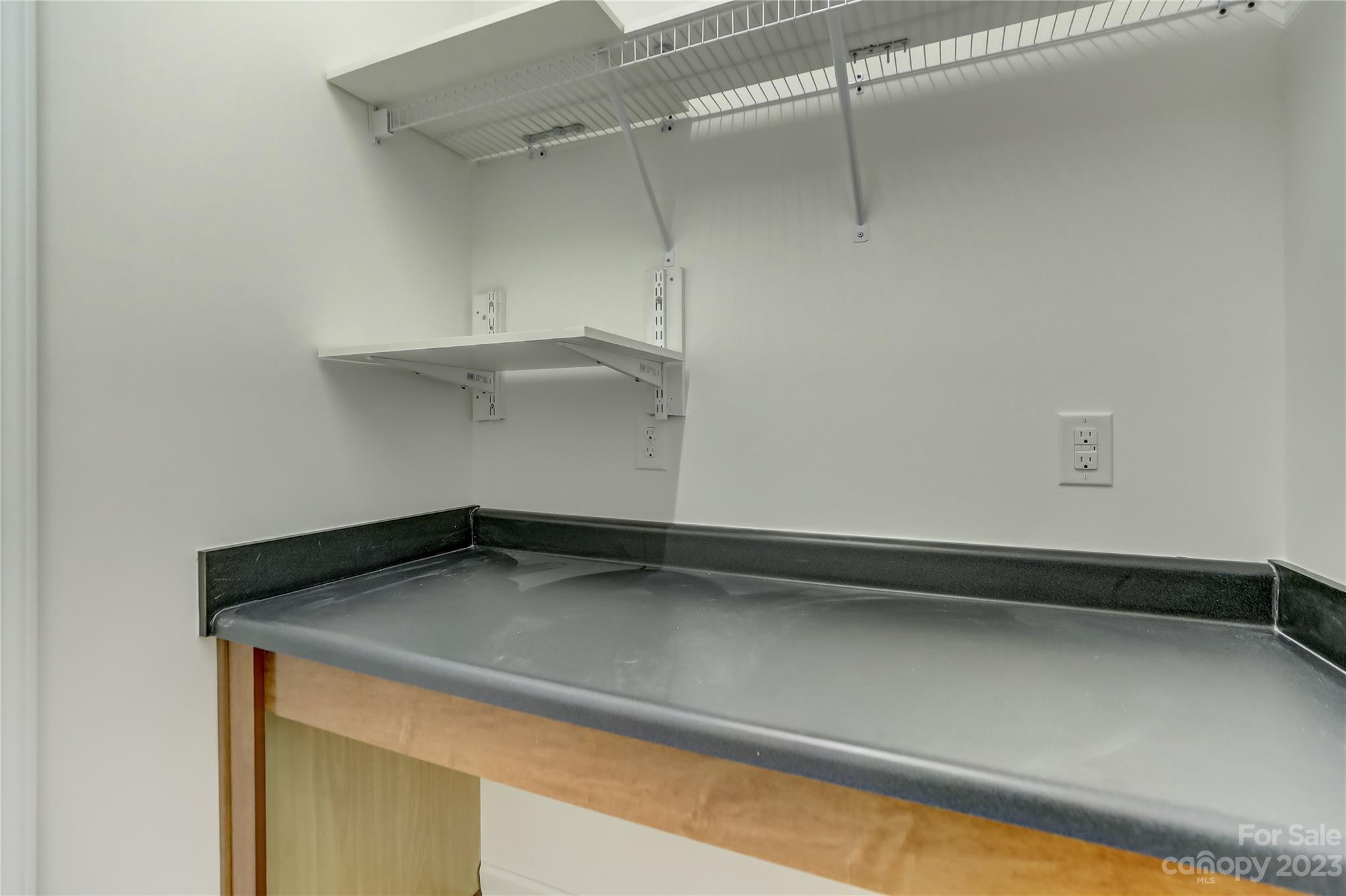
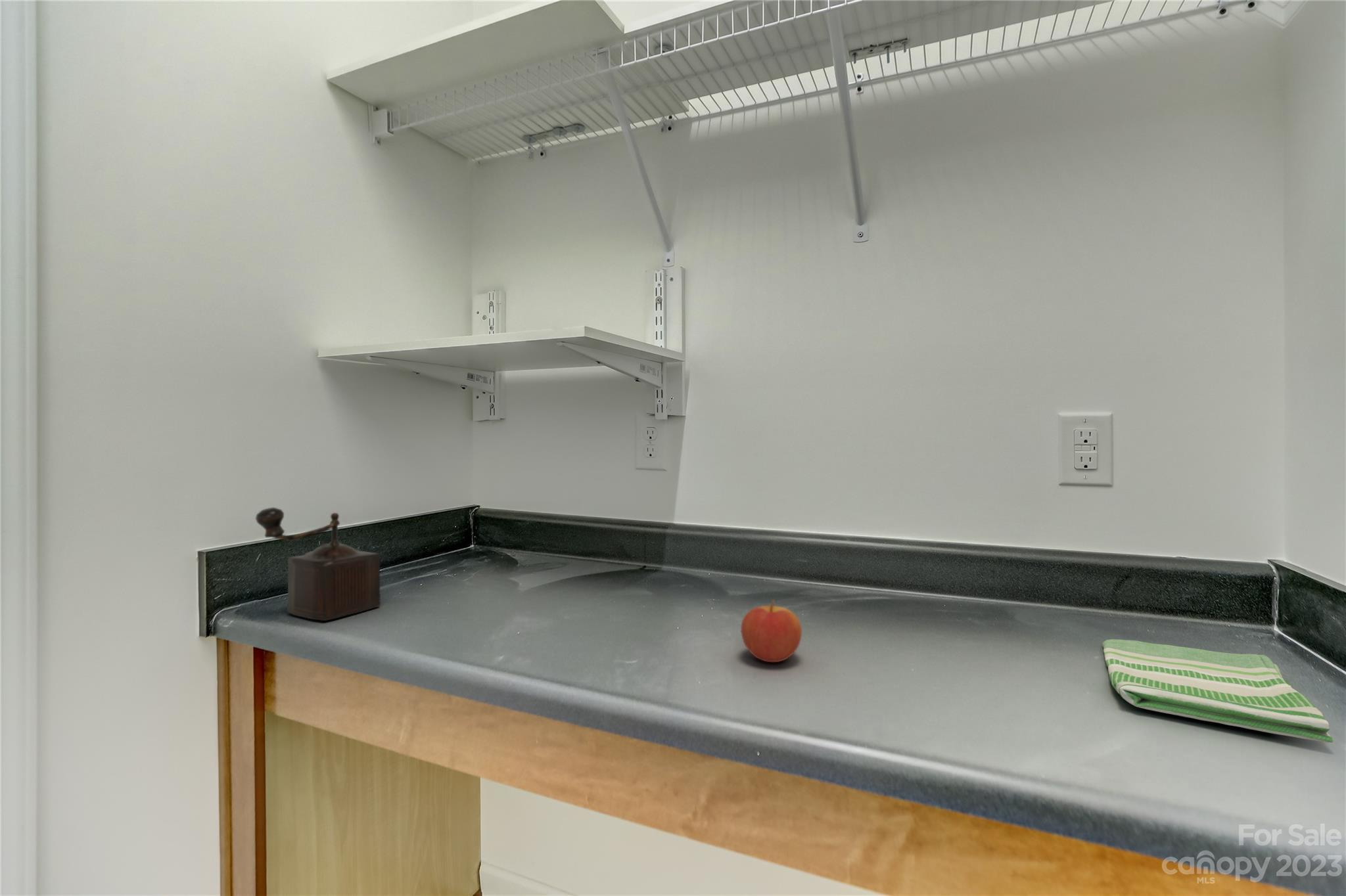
+ dish towel [1102,638,1334,744]
+ apple [740,600,802,663]
+ pepper mill [255,506,381,621]
